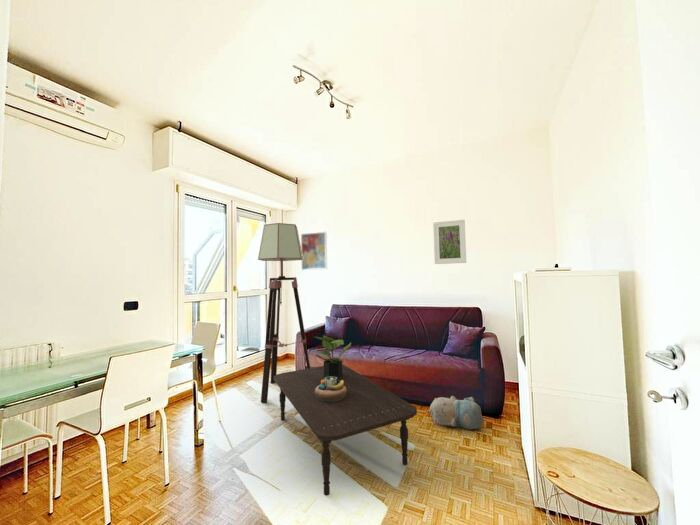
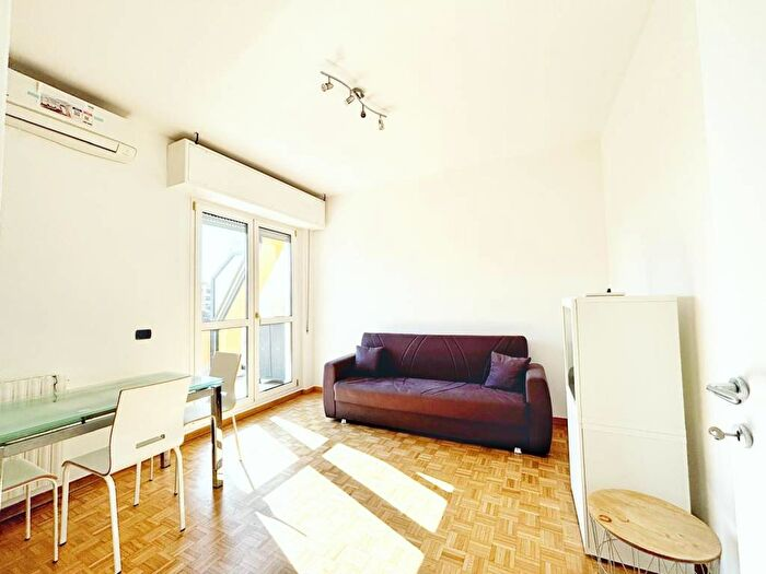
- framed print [432,219,467,265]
- potted plant [314,334,352,379]
- plush toy [428,395,484,430]
- wall art [300,231,328,271]
- floor lamp [257,222,311,404]
- coffee table [274,364,418,497]
- decorative bowl [315,375,347,402]
